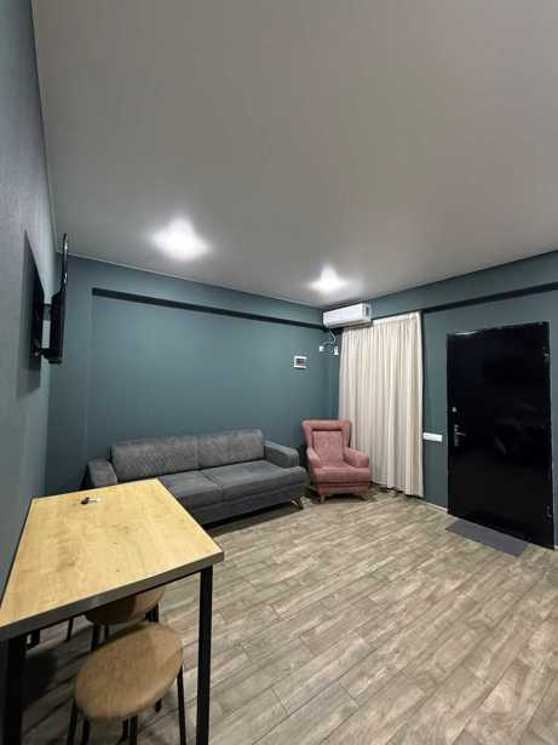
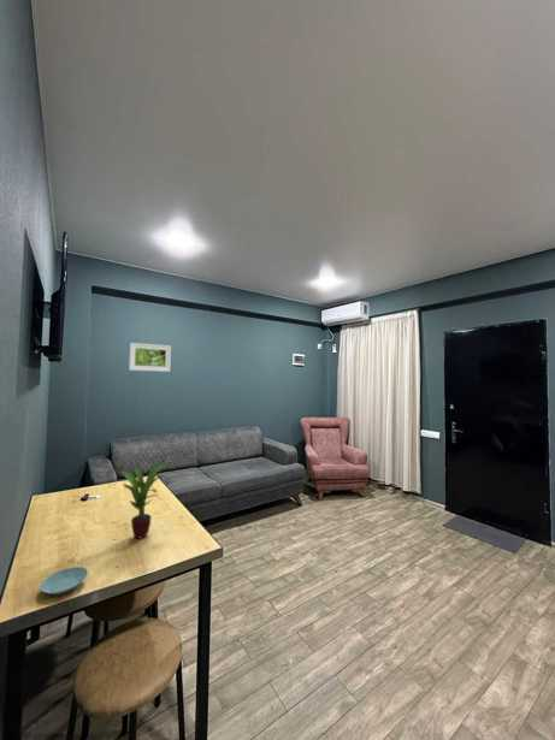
+ saucer [39,566,89,596]
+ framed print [128,342,172,373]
+ potted plant [118,461,170,540]
